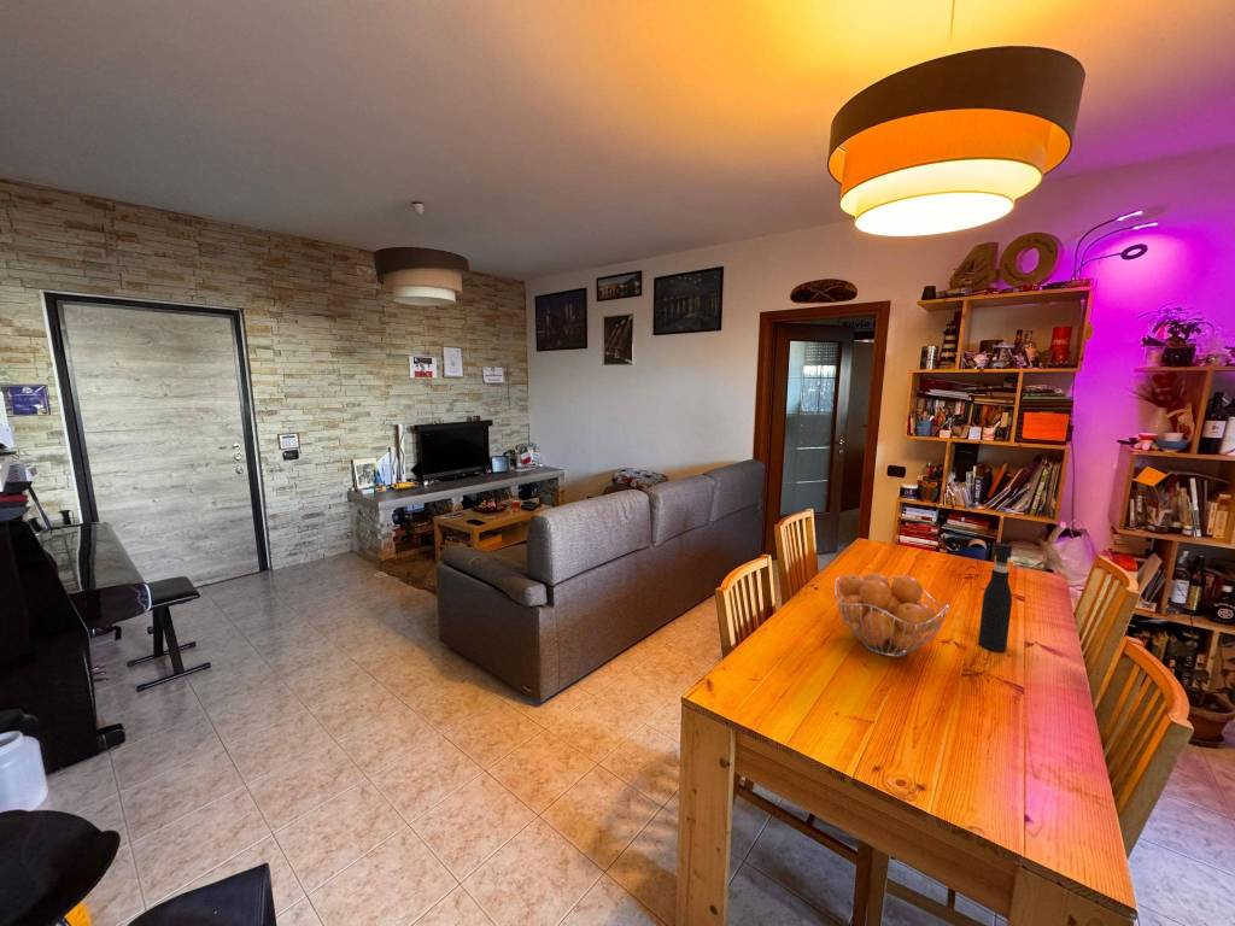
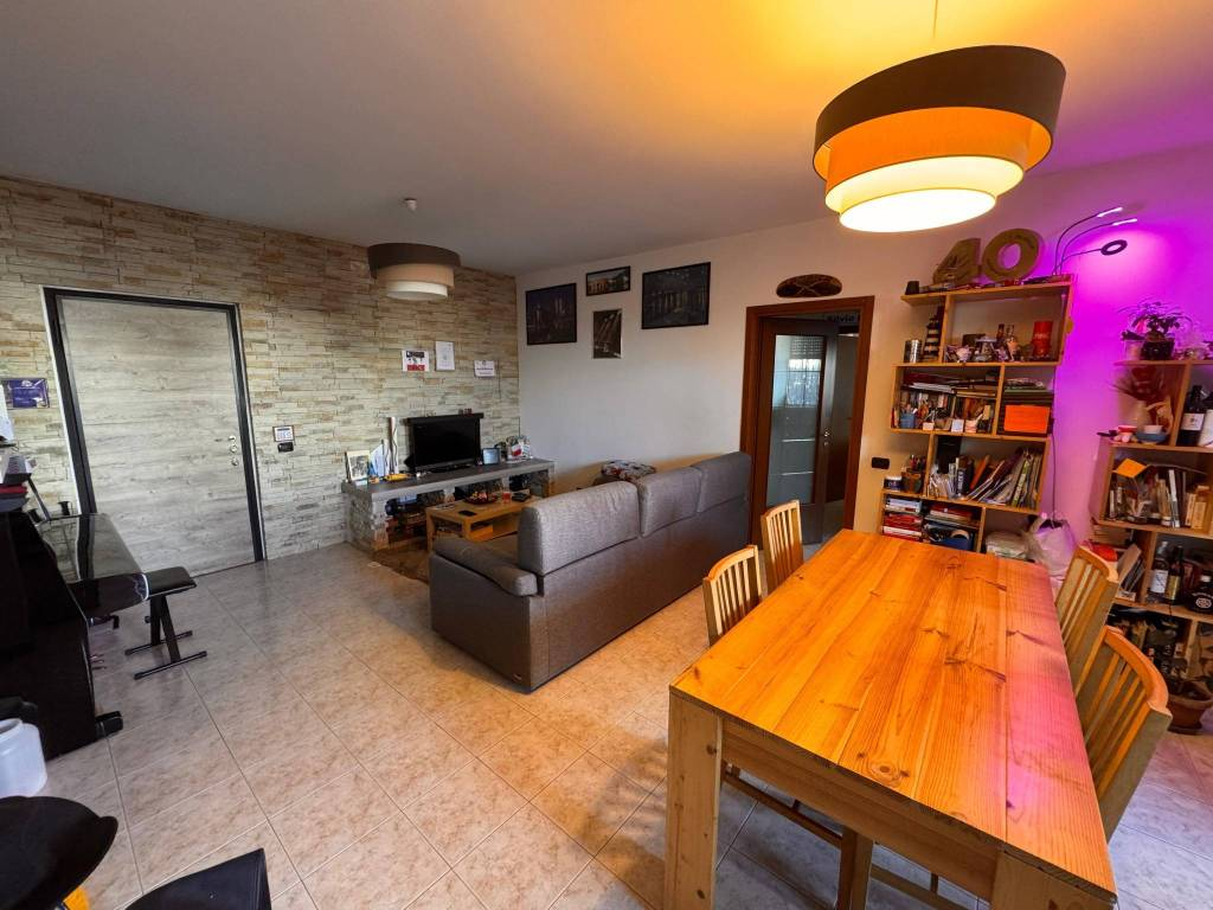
- pepper grinder [977,541,1013,652]
- fruit basket [833,572,950,658]
